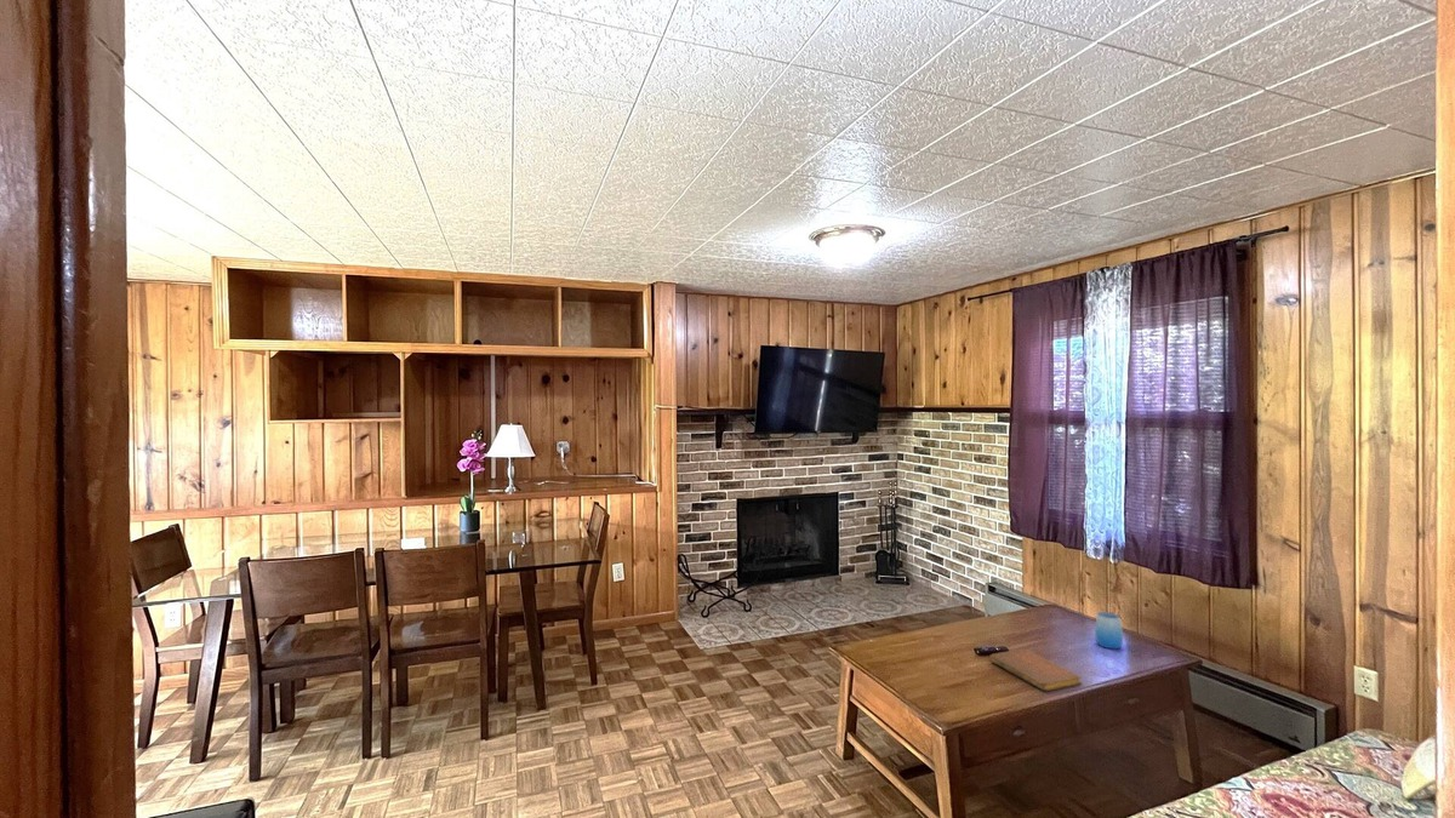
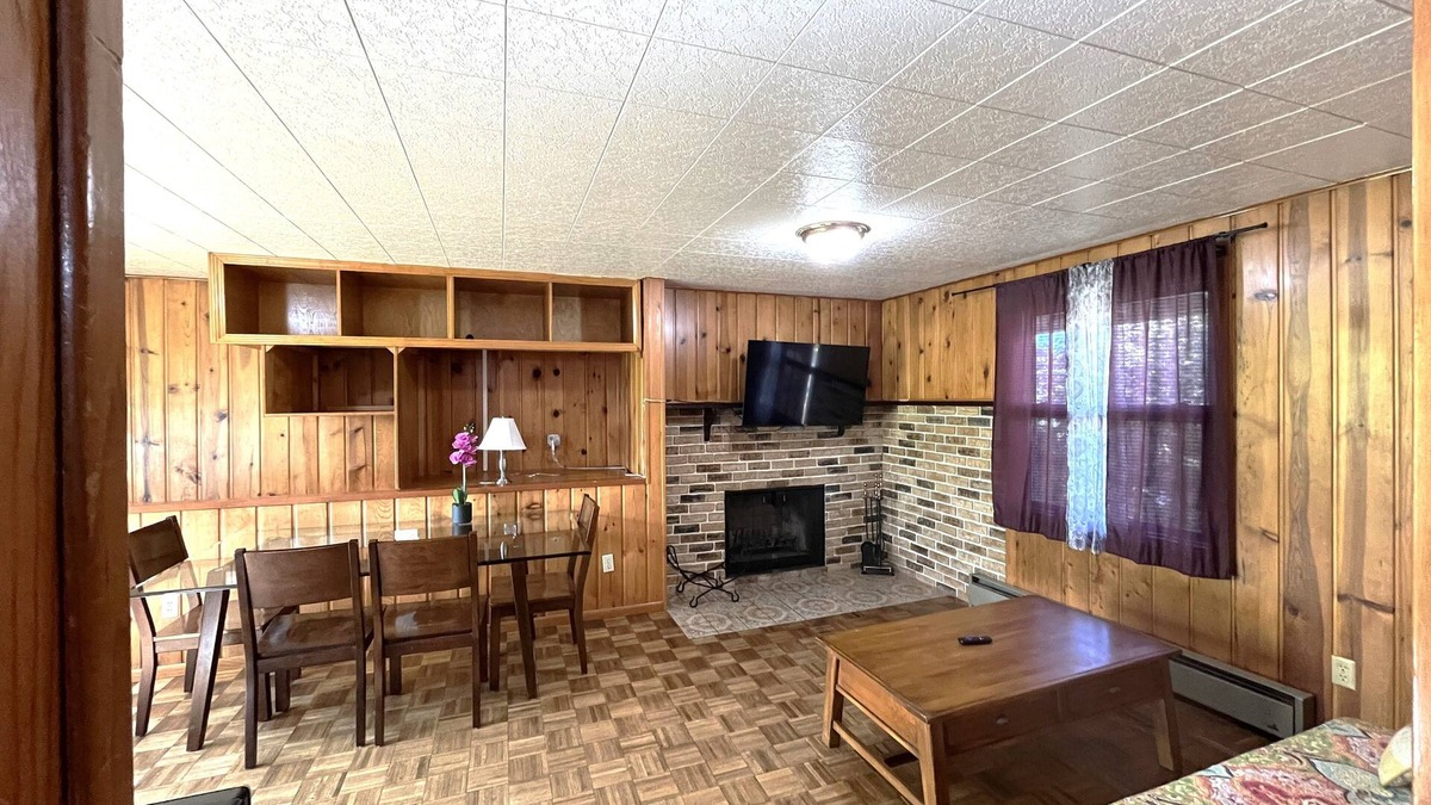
- notebook [988,648,1083,692]
- cup [1094,611,1124,650]
